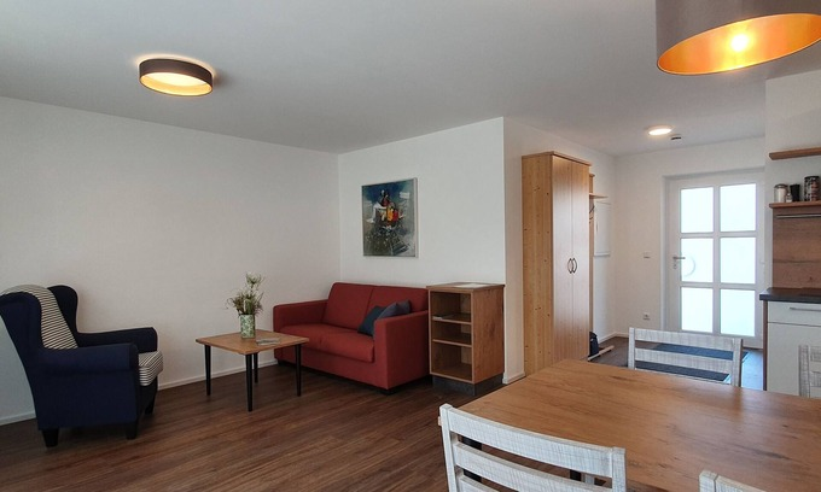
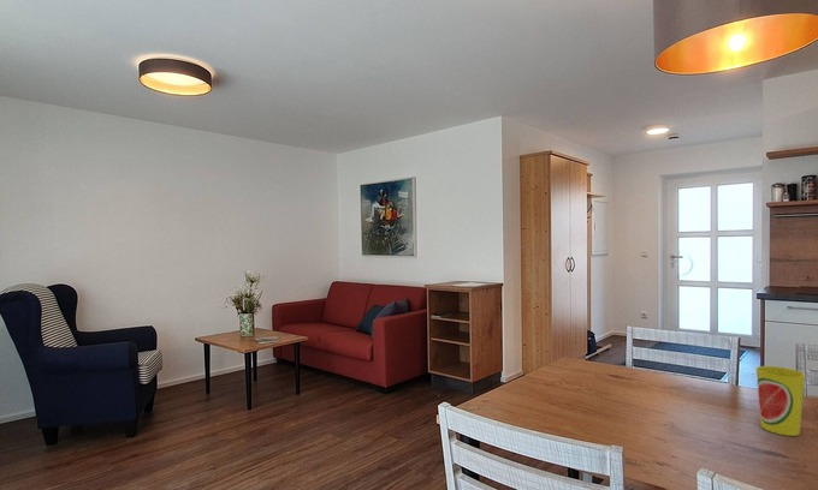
+ cup [755,365,806,437]
